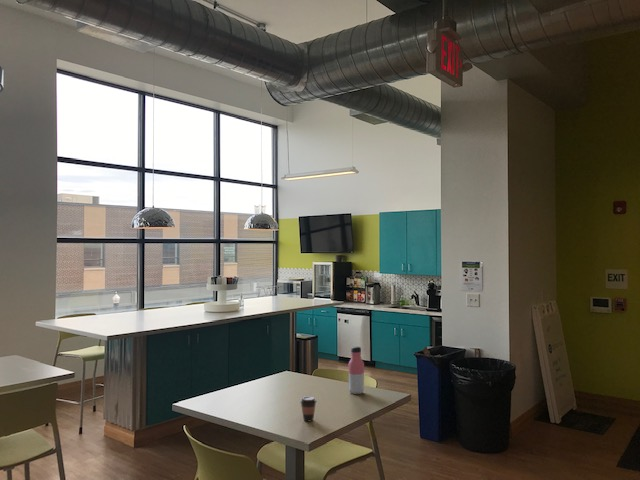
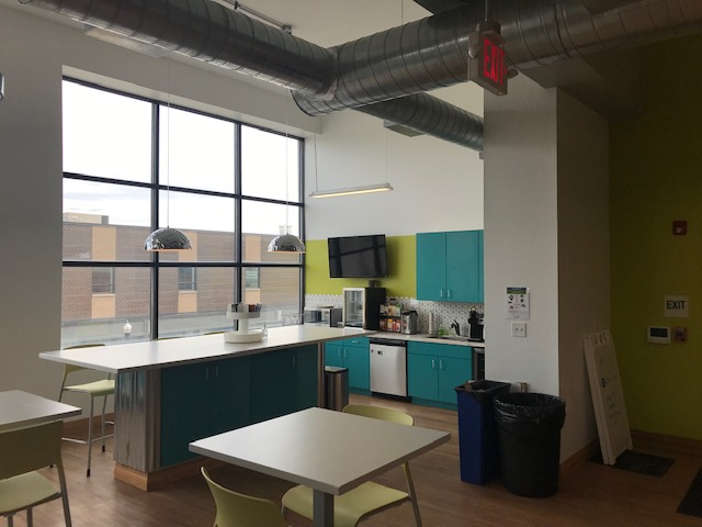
- water bottle [347,346,365,395]
- coffee cup [299,395,318,422]
